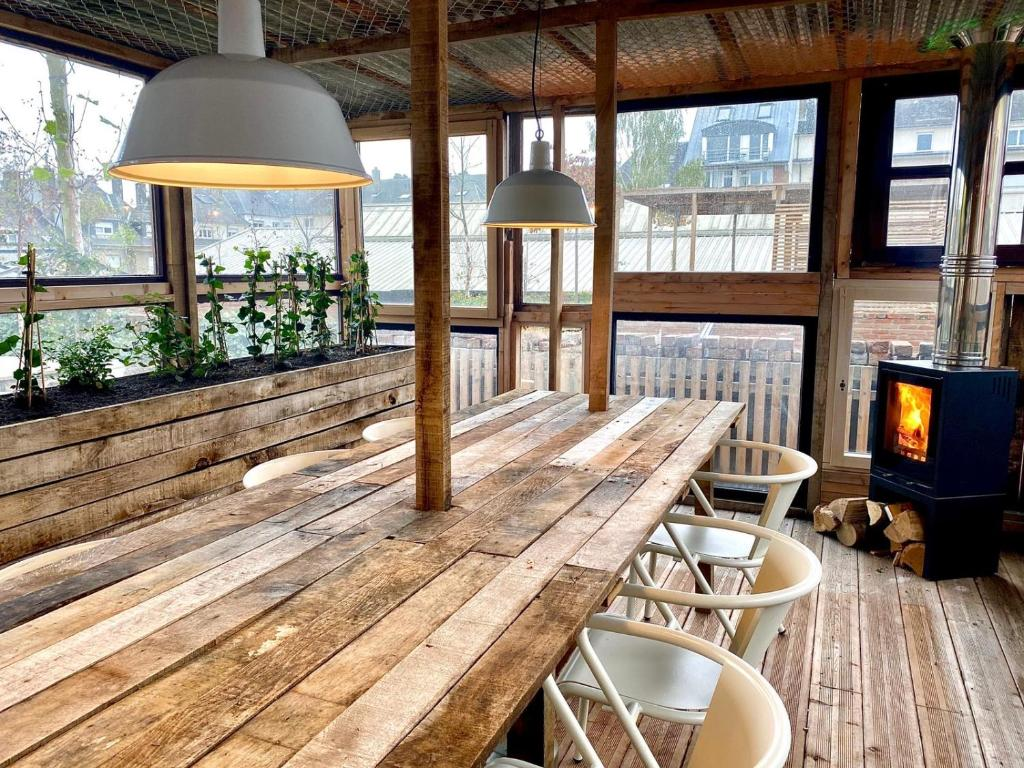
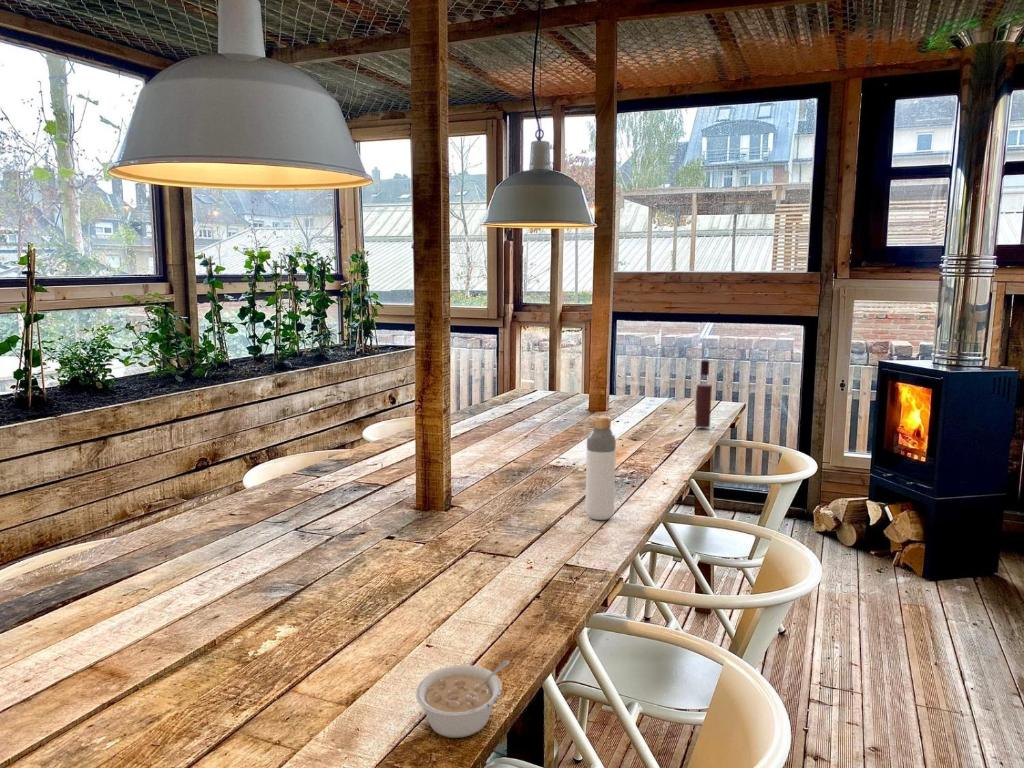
+ wine bottle [694,359,713,429]
+ legume [415,659,511,739]
+ bottle [584,415,617,521]
